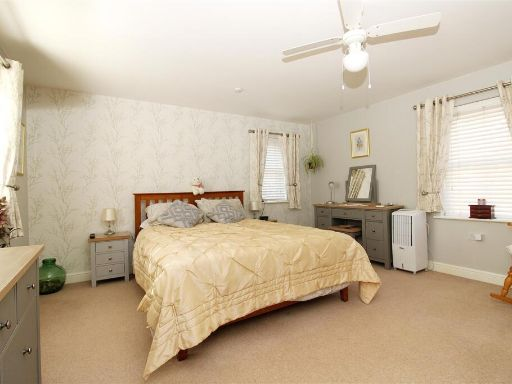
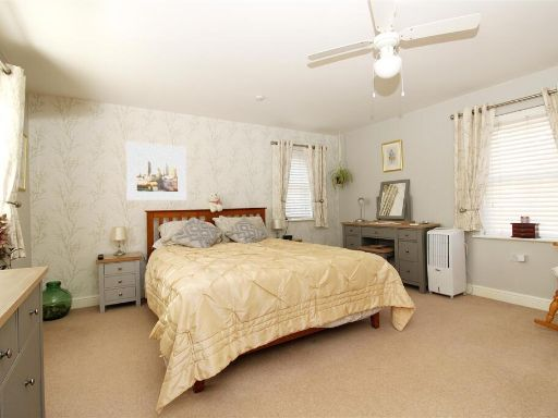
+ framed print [125,140,187,201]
